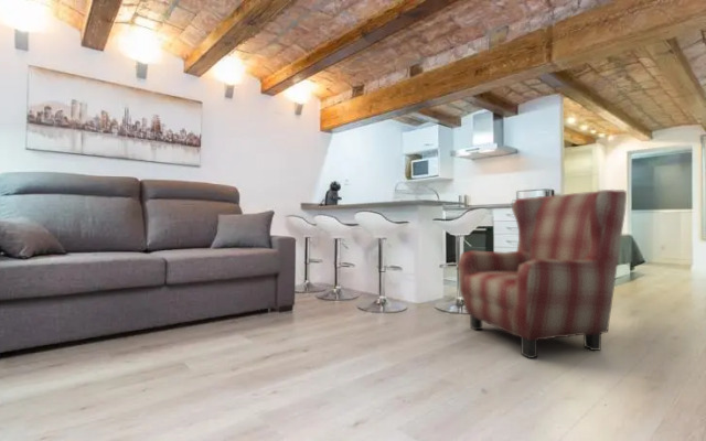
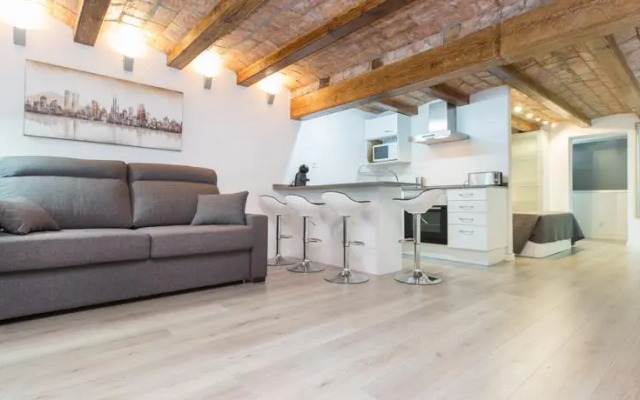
- armchair [457,189,628,359]
